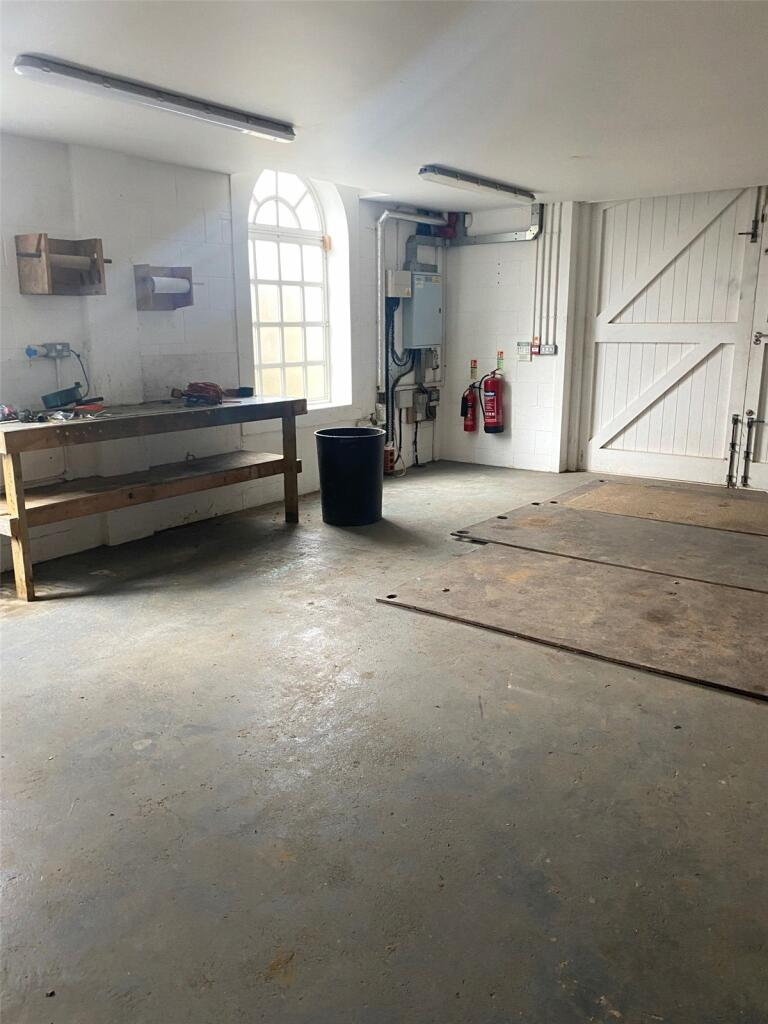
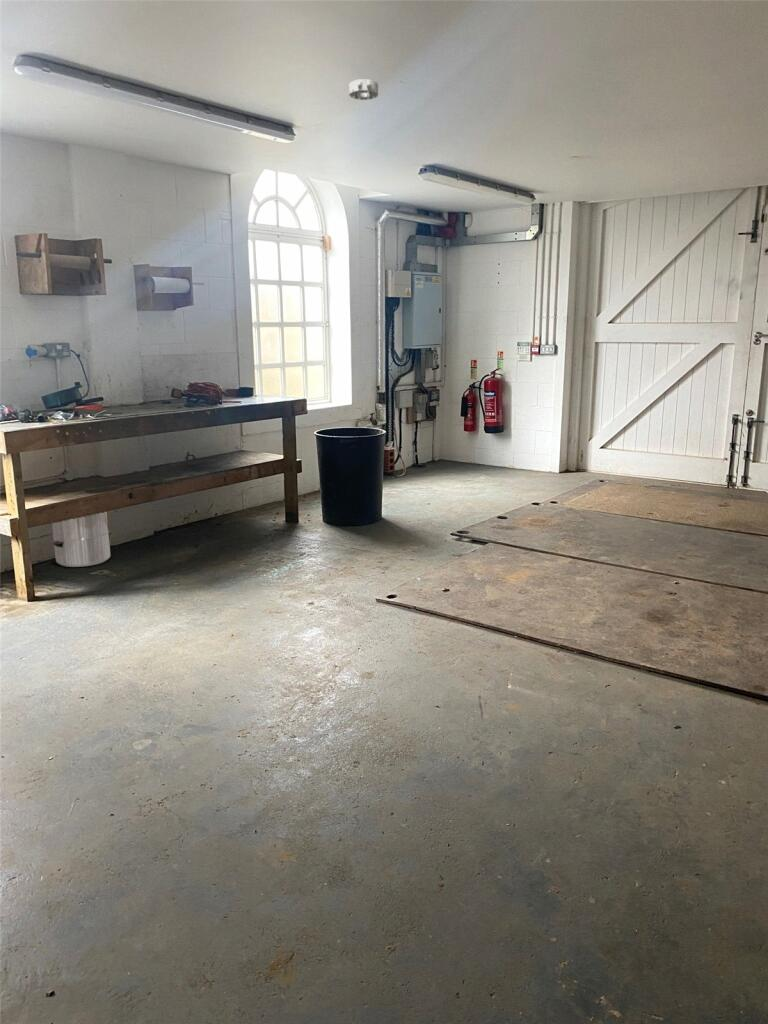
+ smoke detector [348,78,379,101]
+ waste bin [49,511,112,568]
